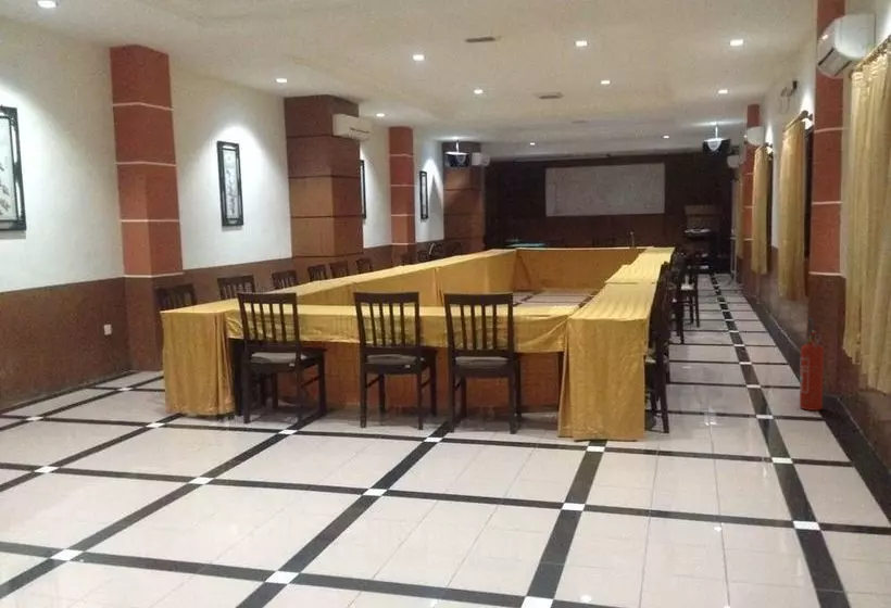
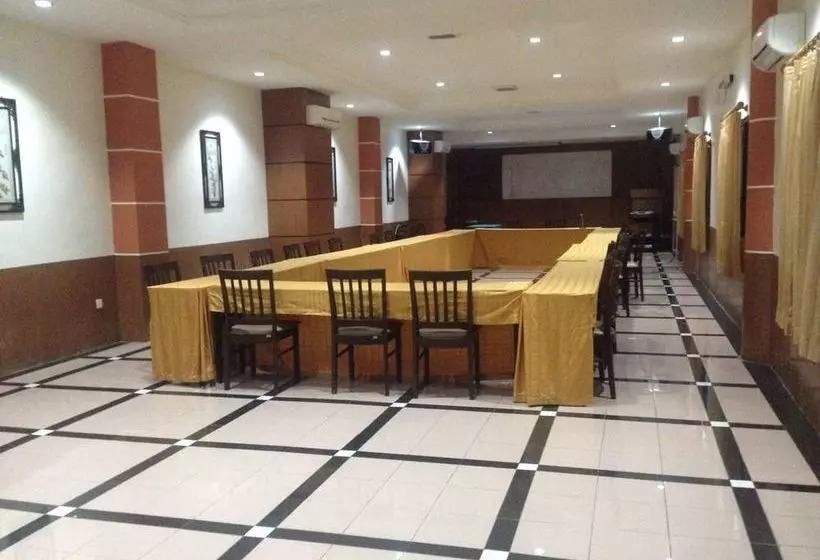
- fire extinguisher [799,316,825,411]
